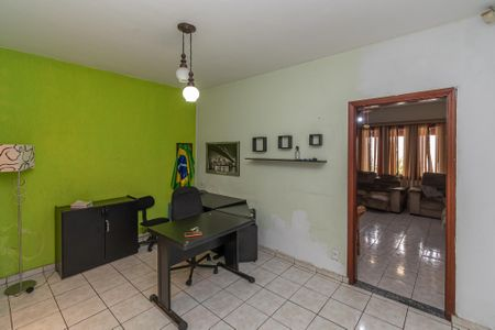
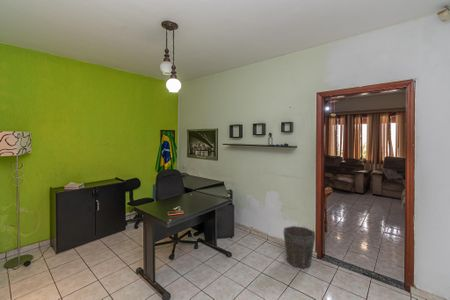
+ waste bin [282,225,316,269]
